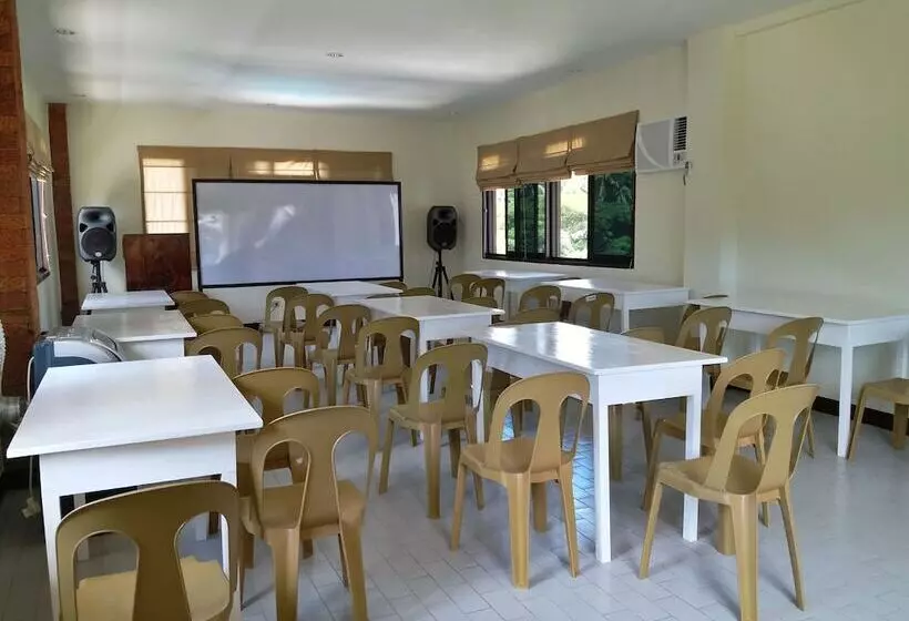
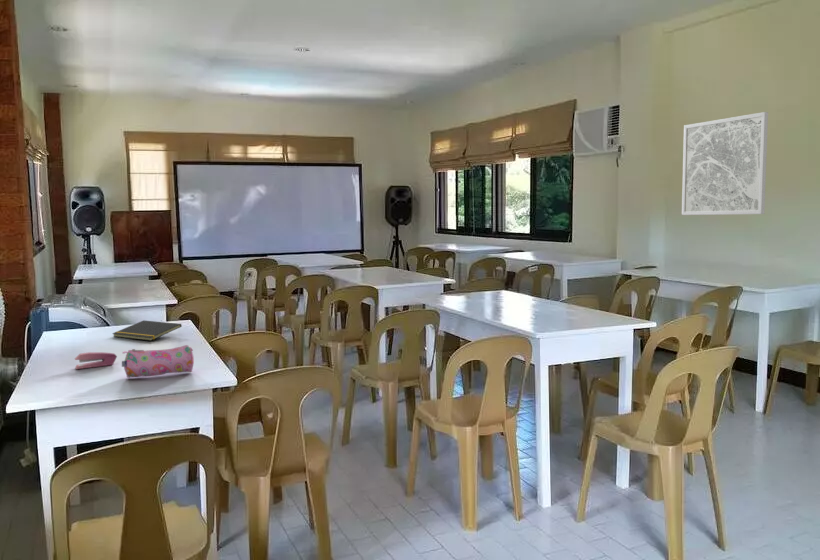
+ notepad [111,319,183,342]
+ wall art [681,111,769,216]
+ pencil case [121,344,195,379]
+ stapler [74,351,118,370]
